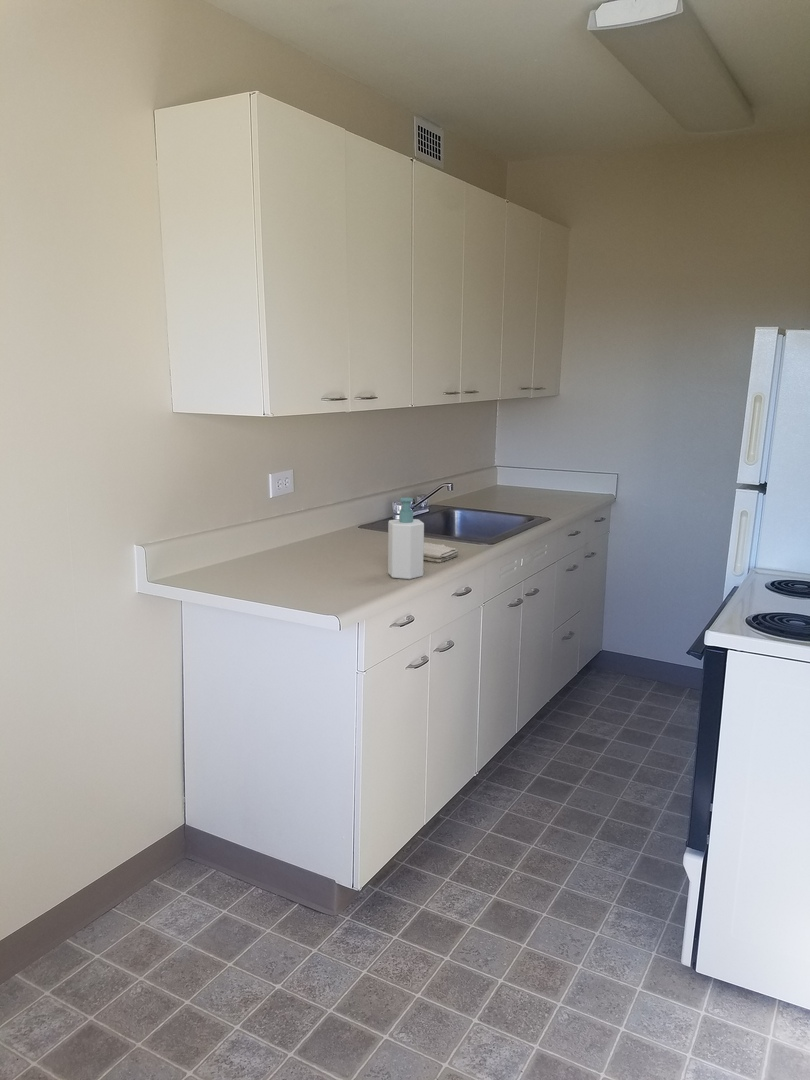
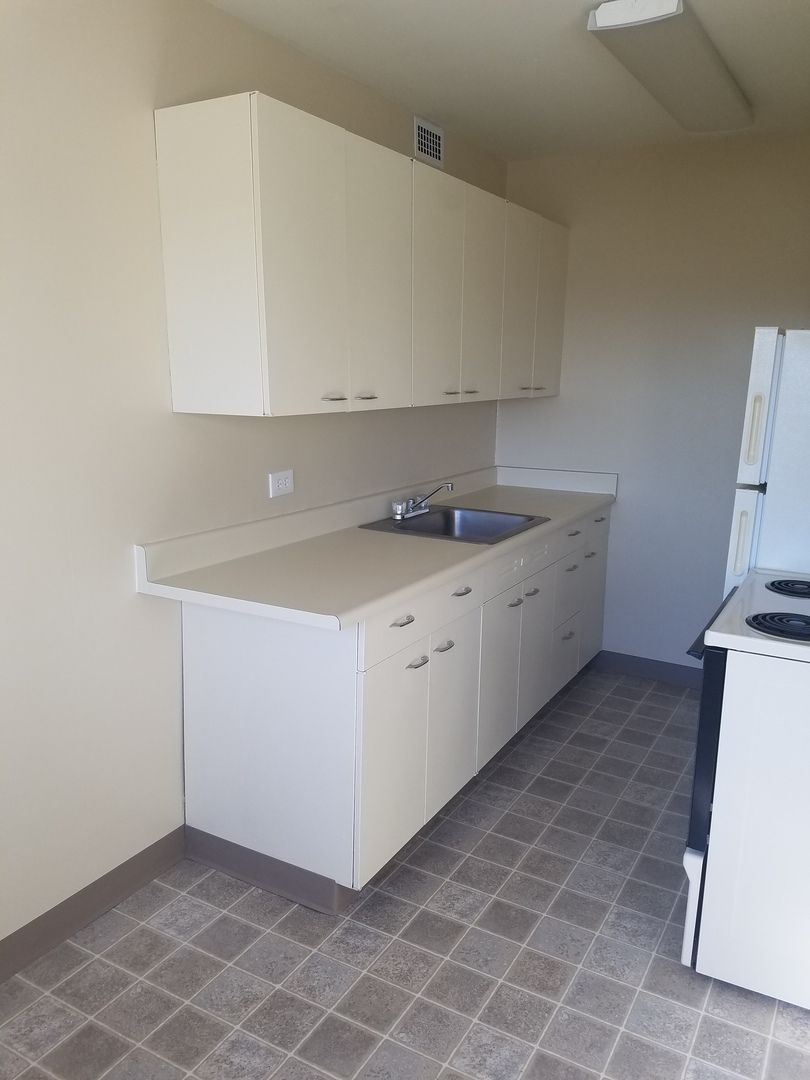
- washcloth [423,542,460,564]
- soap bottle [387,497,425,580]
